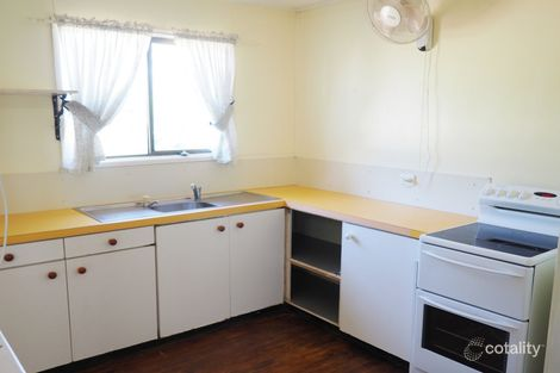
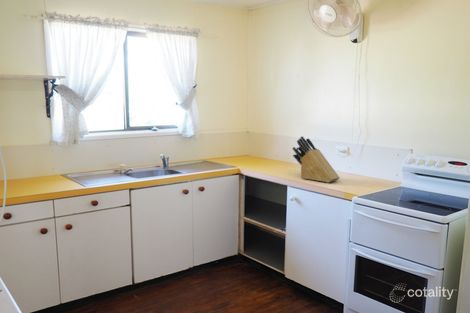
+ knife block [292,135,341,184]
